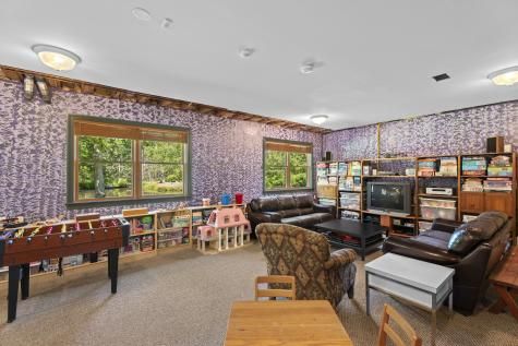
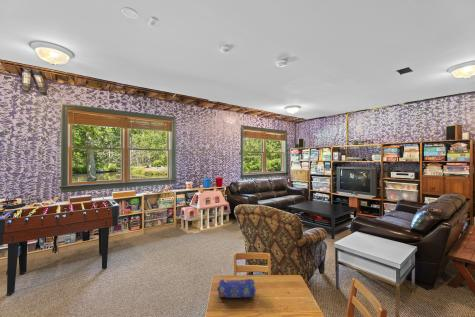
+ pencil case [216,278,257,299]
